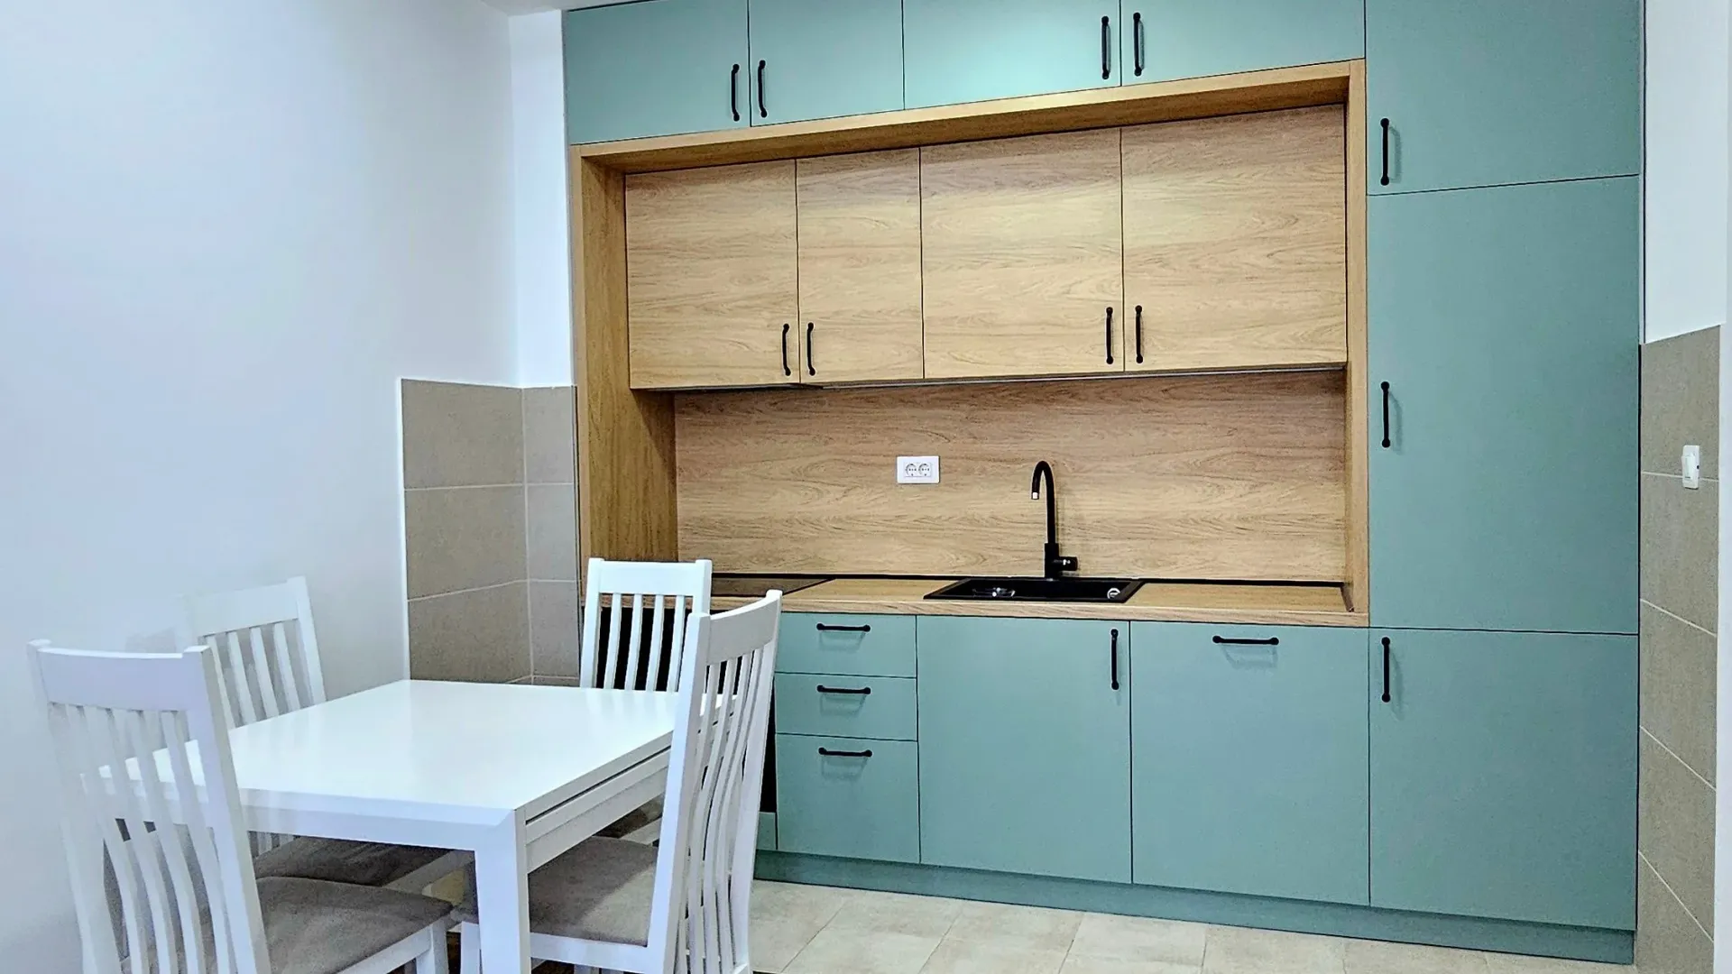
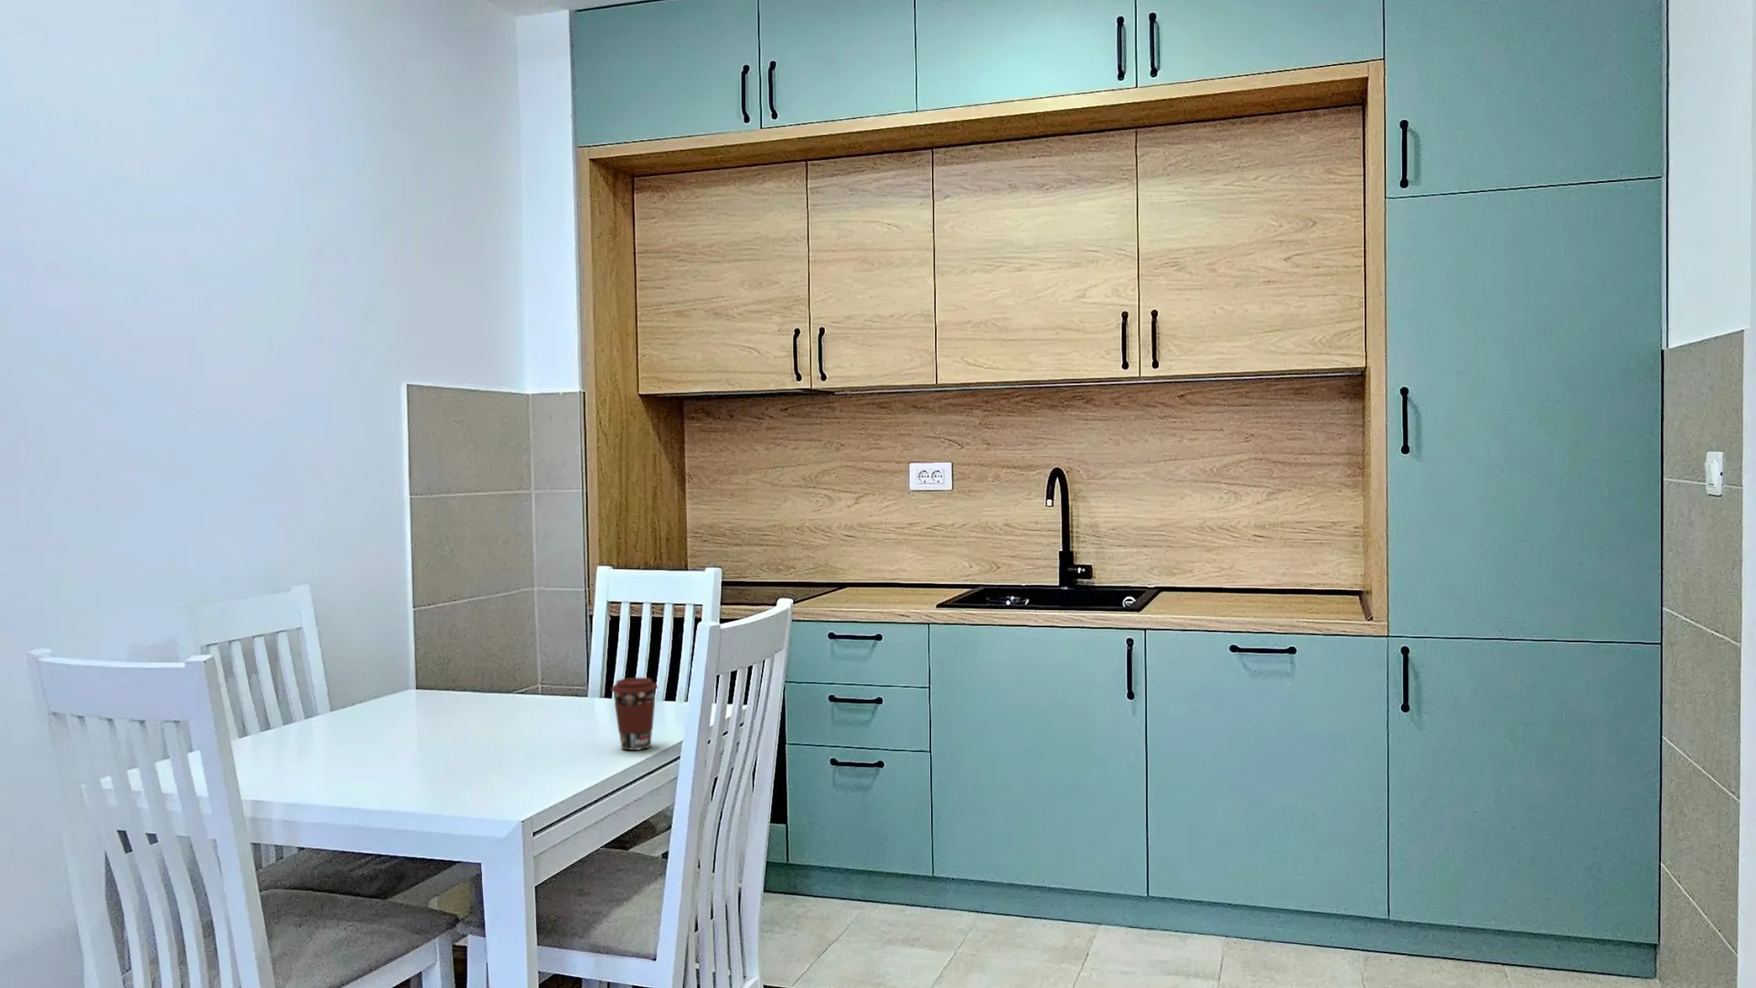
+ coffee cup [610,677,658,752]
